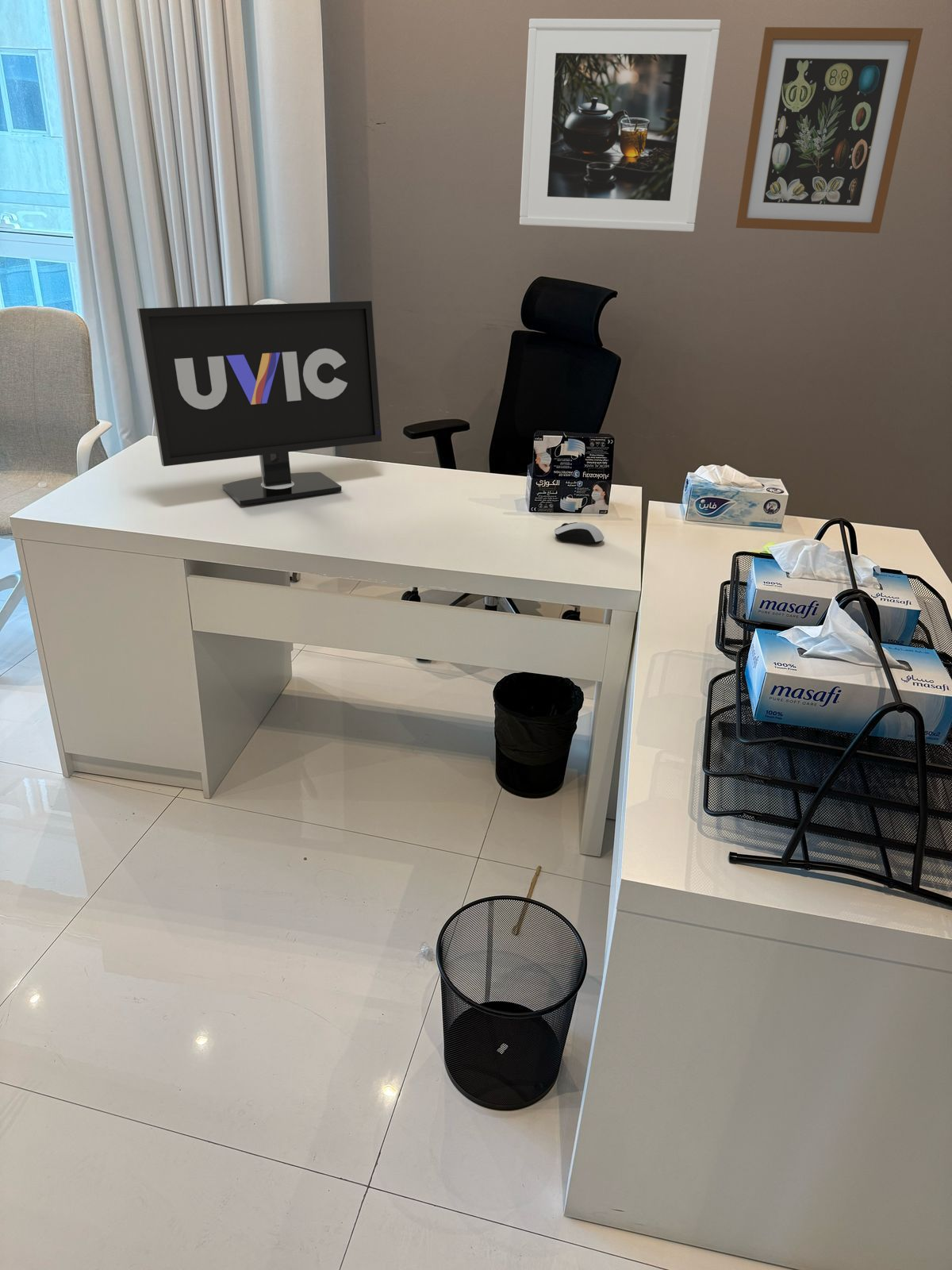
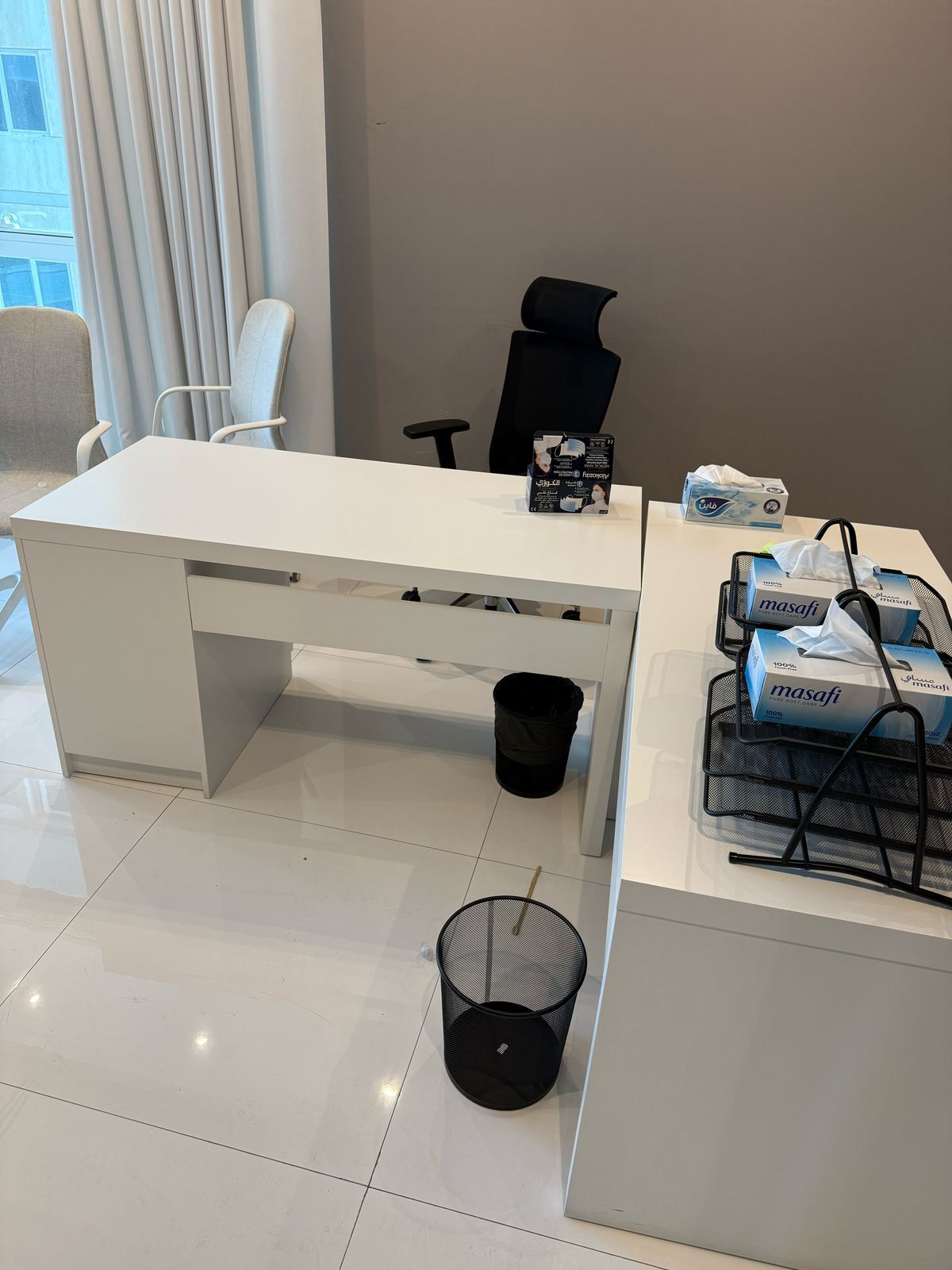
- computer mouse [554,521,605,545]
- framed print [519,17,722,233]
- monitor [136,300,382,506]
- wall art [735,26,923,234]
